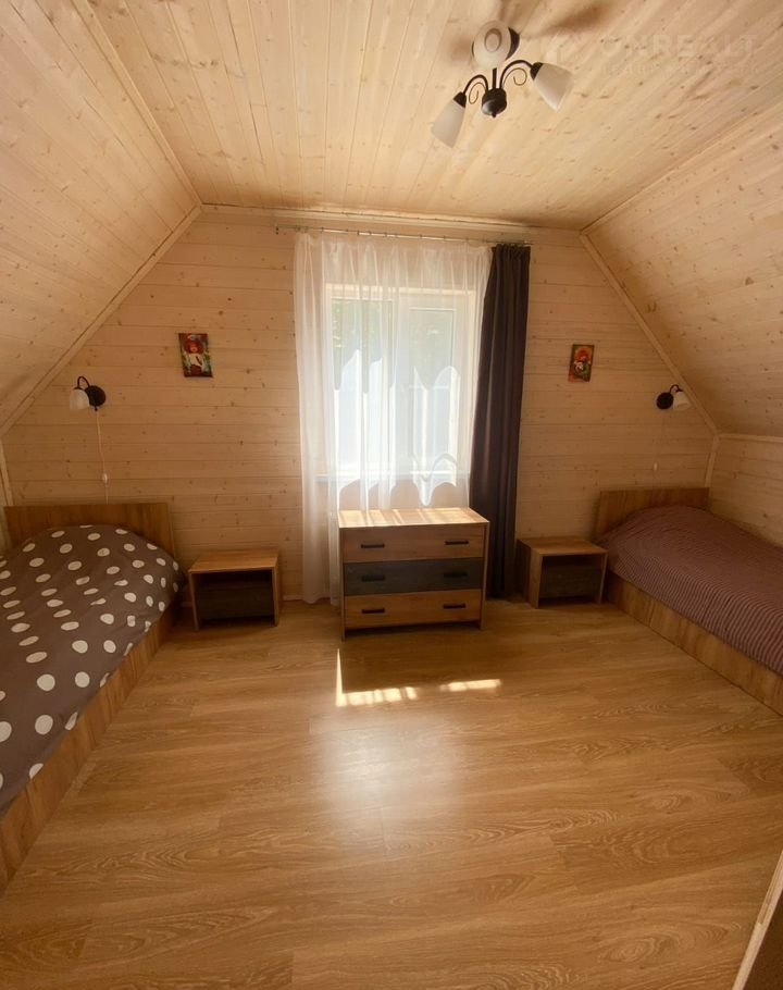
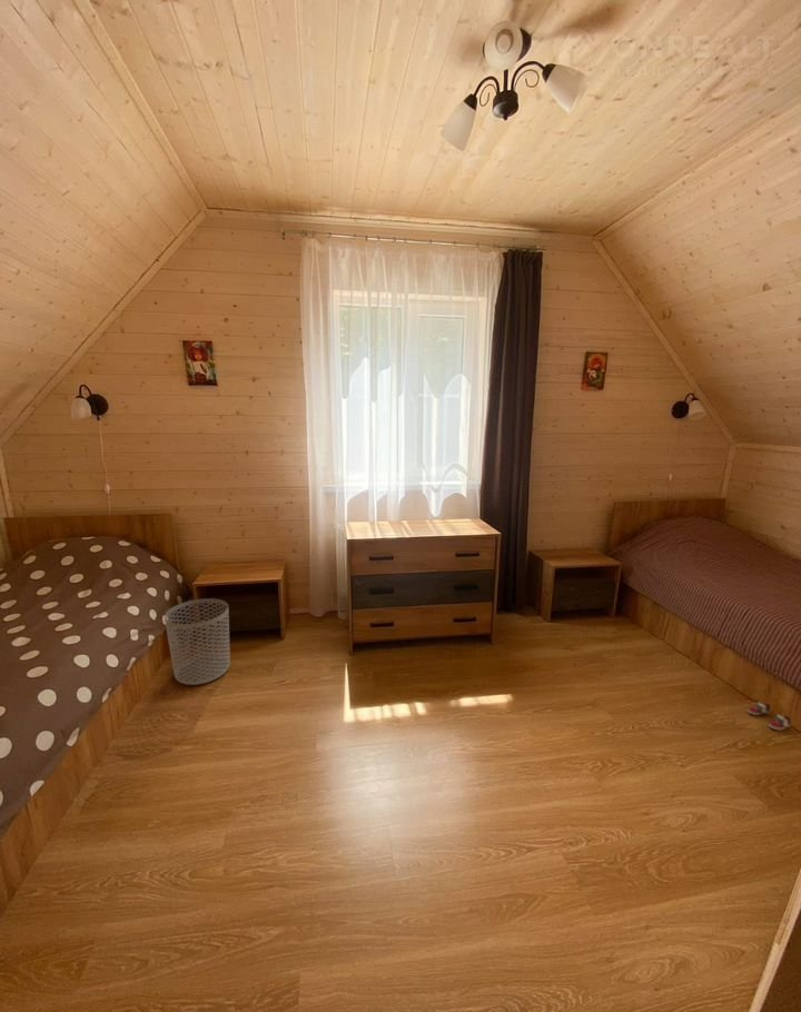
+ sneaker [746,702,792,731]
+ waste bin [164,597,231,686]
